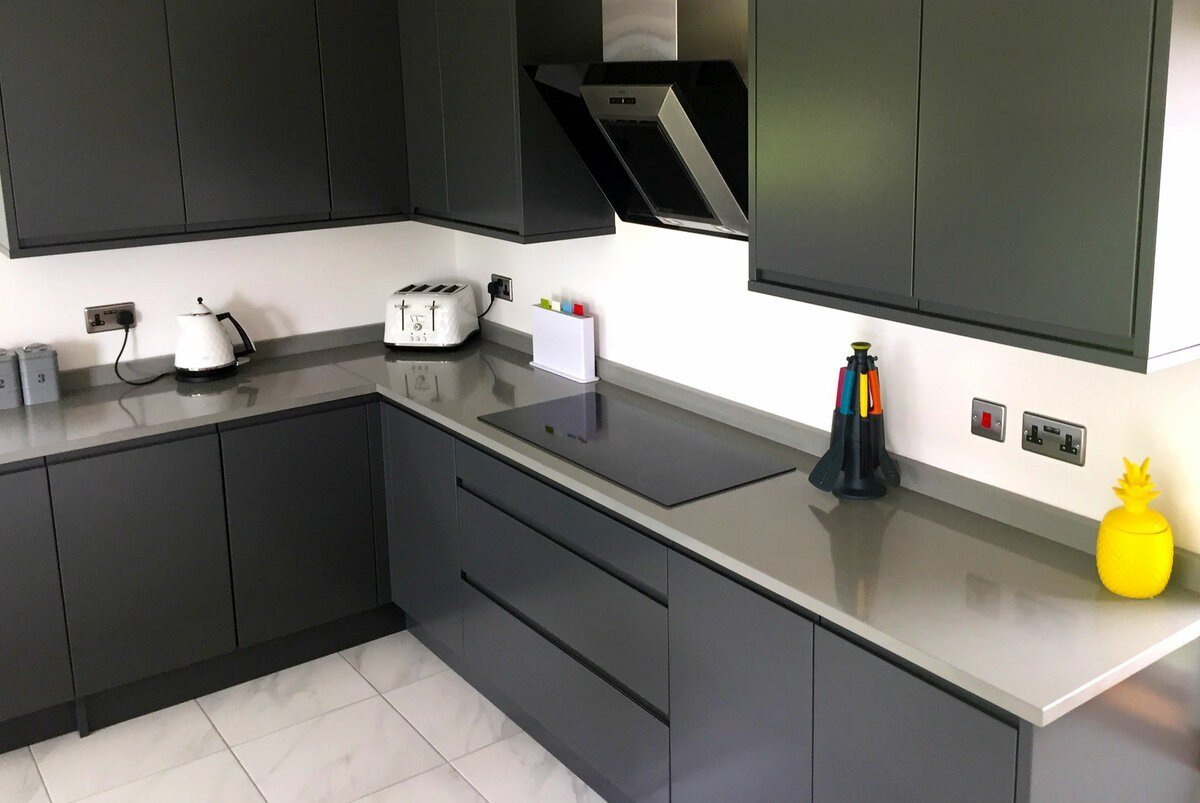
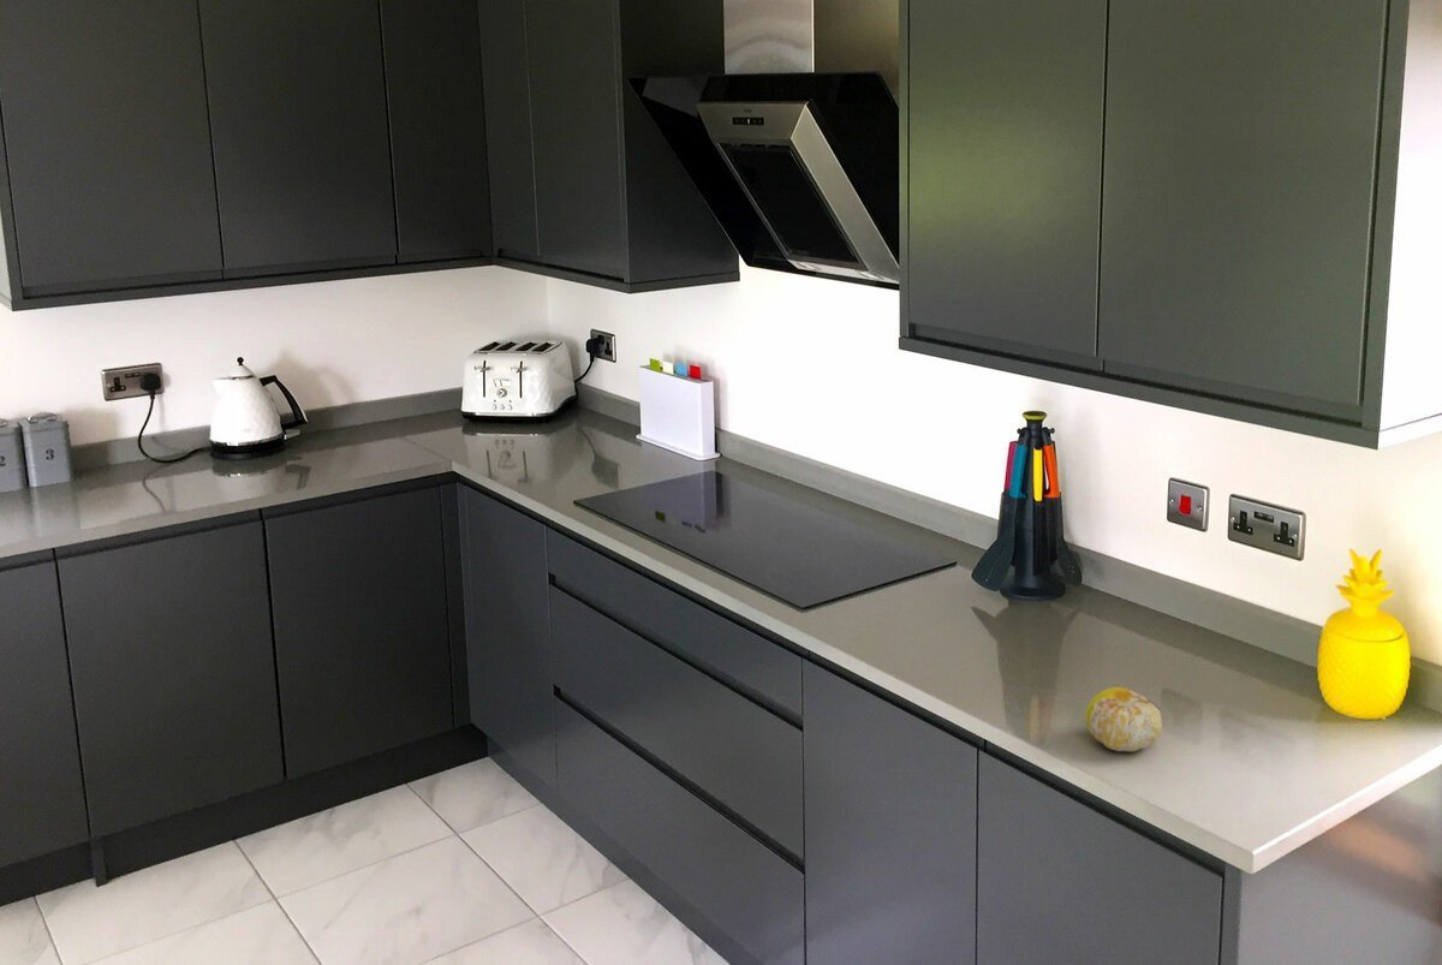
+ fruit [1084,686,1163,752]
